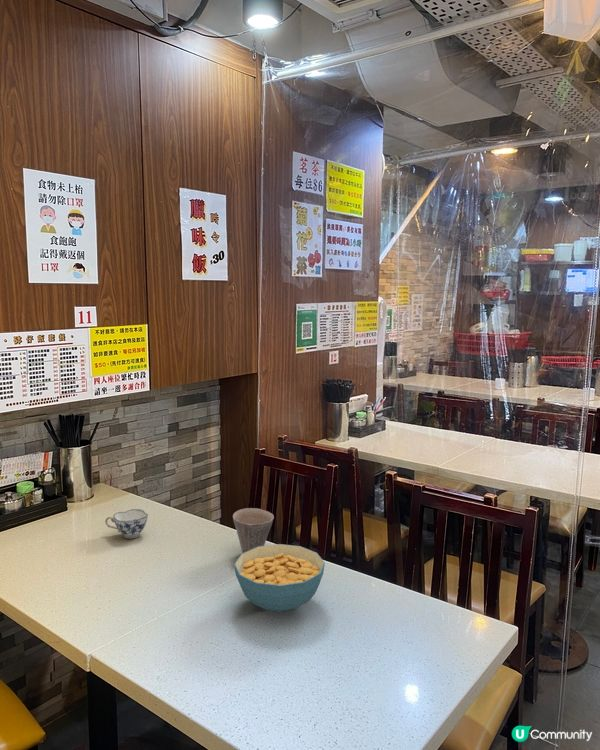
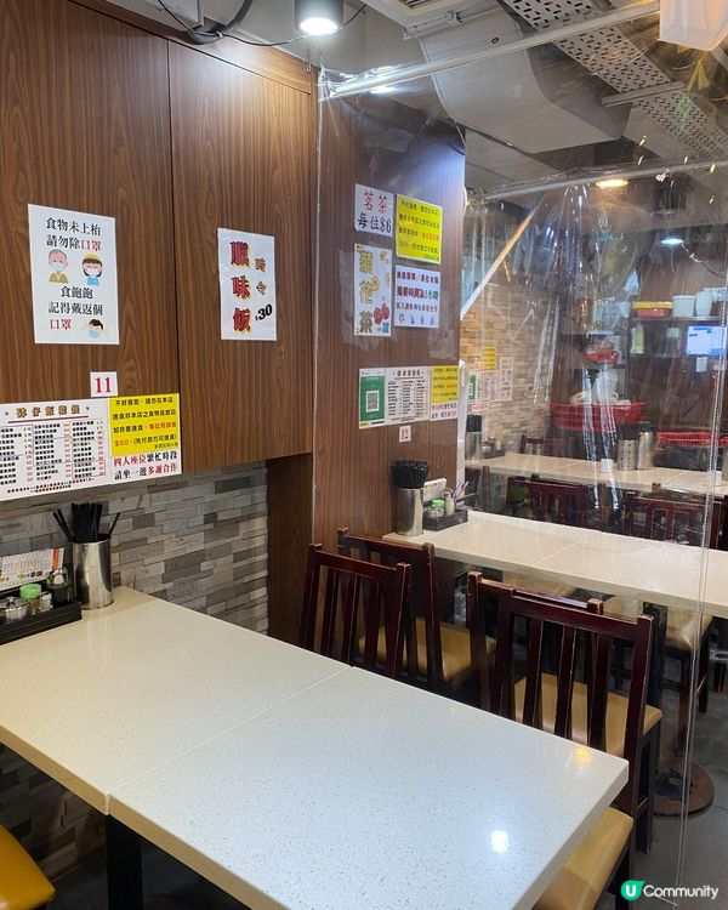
- cup [232,507,275,553]
- cereal bowl [233,543,326,613]
- chinaware [104,508,149,539]
